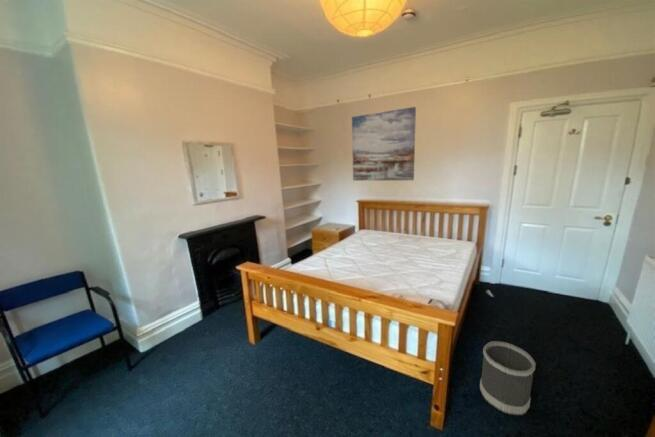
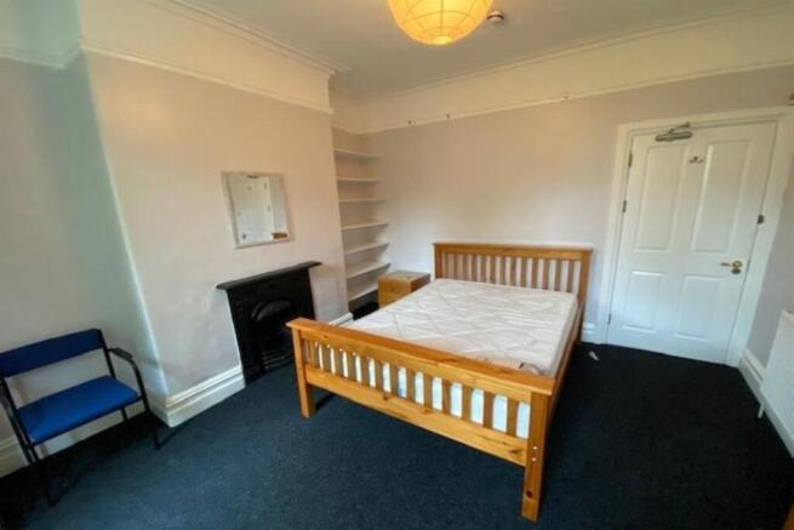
- wall art [351,106,417,181]
- wastebasket [479,340,537,416]
